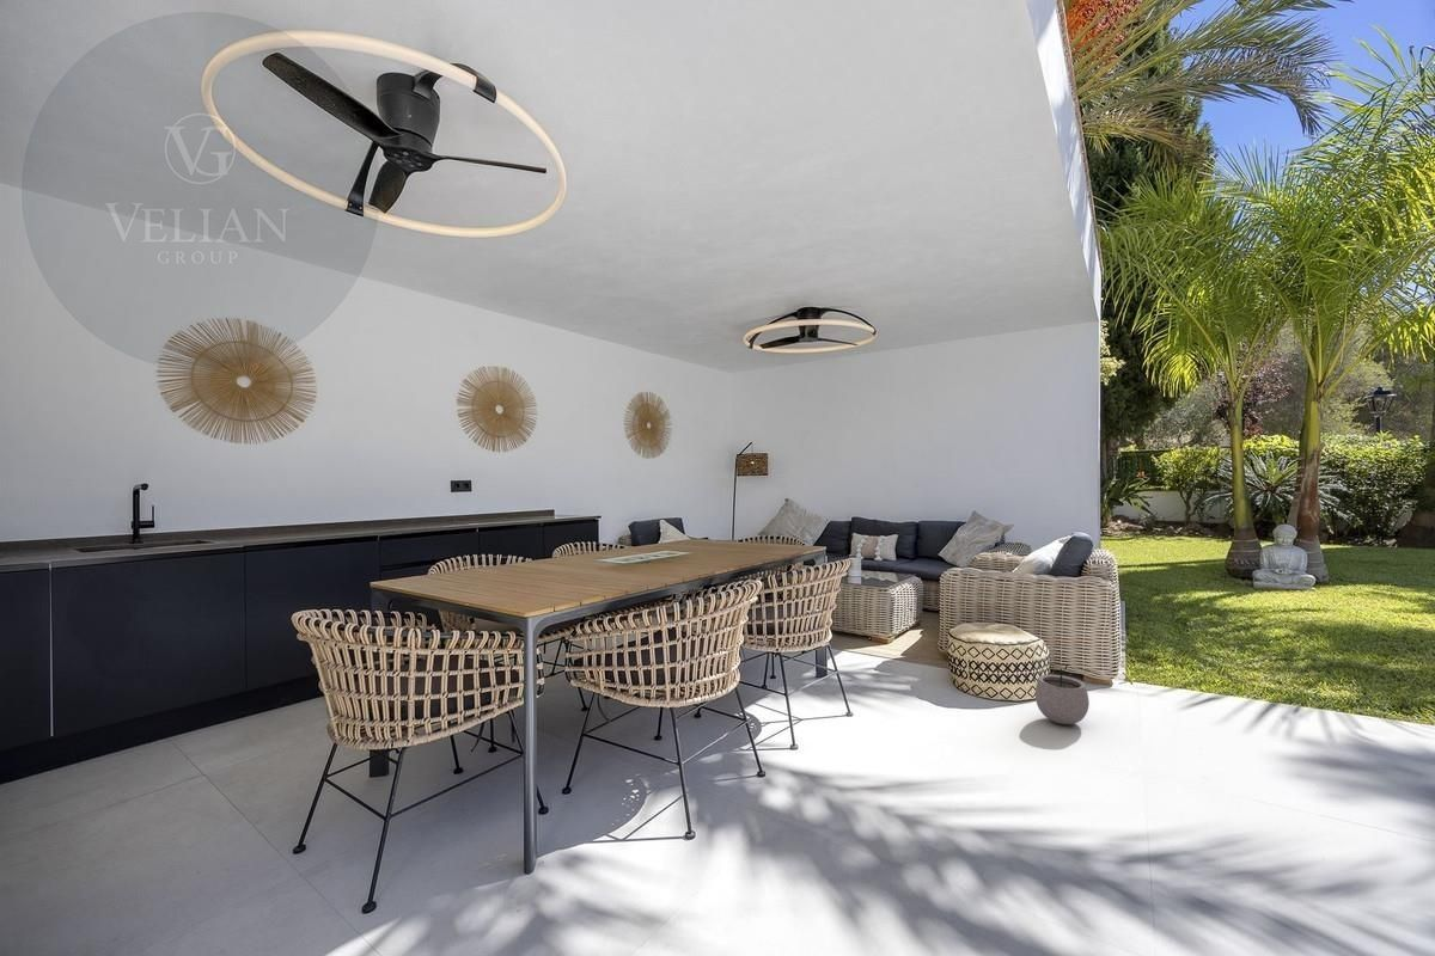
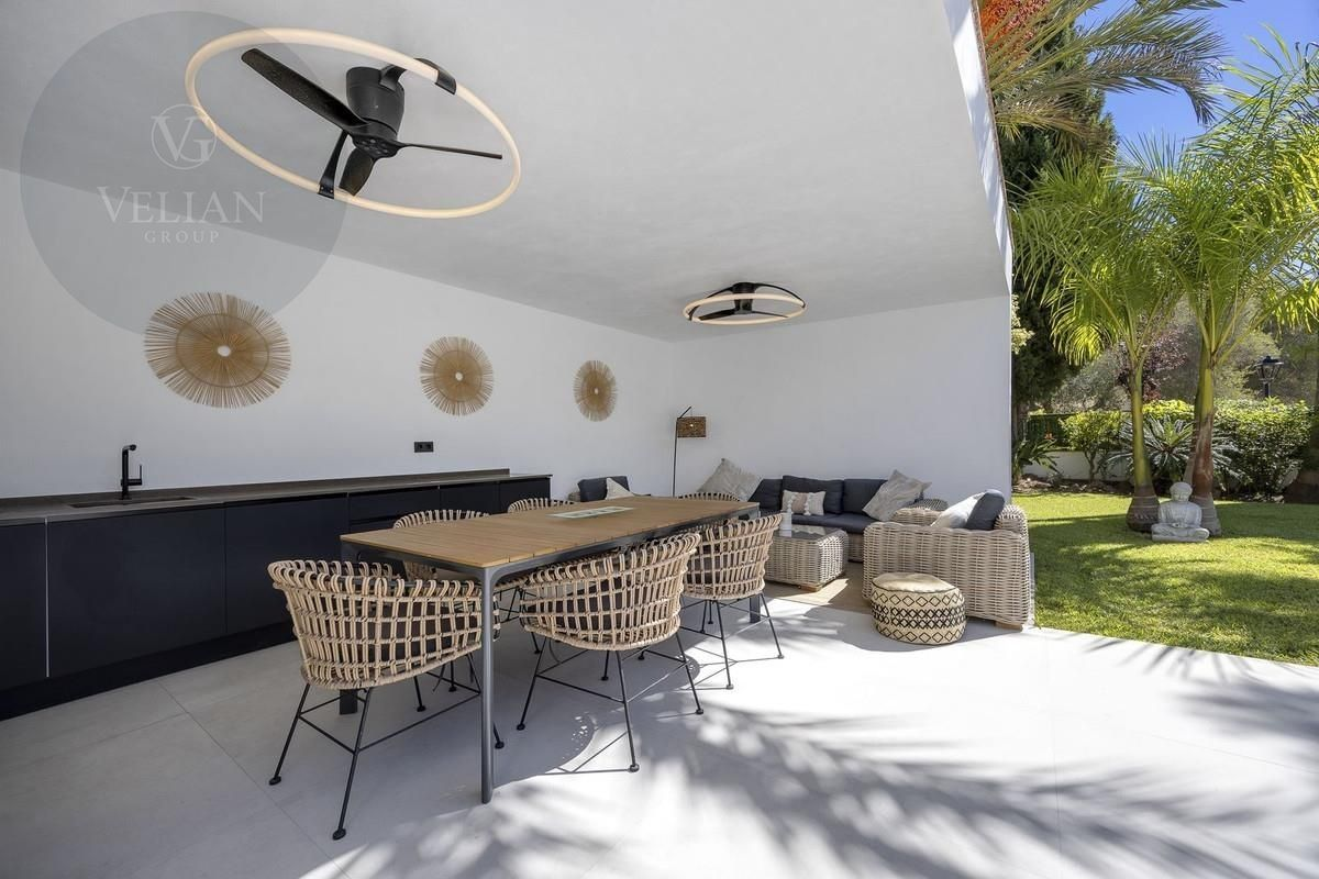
- plant pot [1034,663,1091,725]
